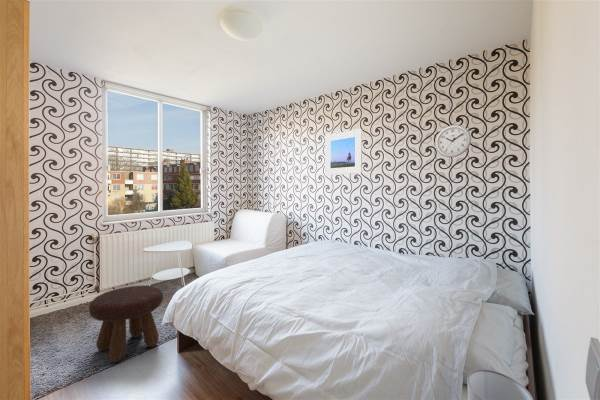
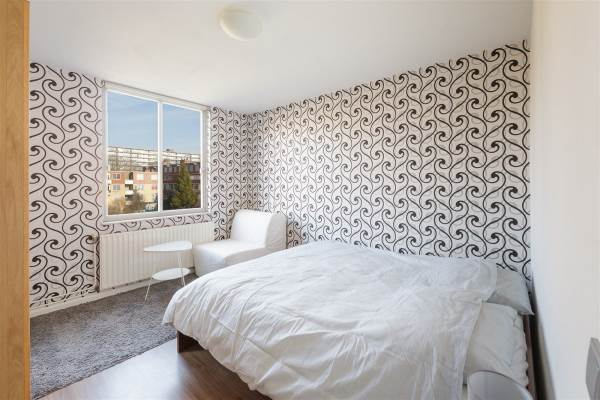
- footstool [88,284,164,363]
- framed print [324,128,363,176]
- wall clock [434,124,472,158]
